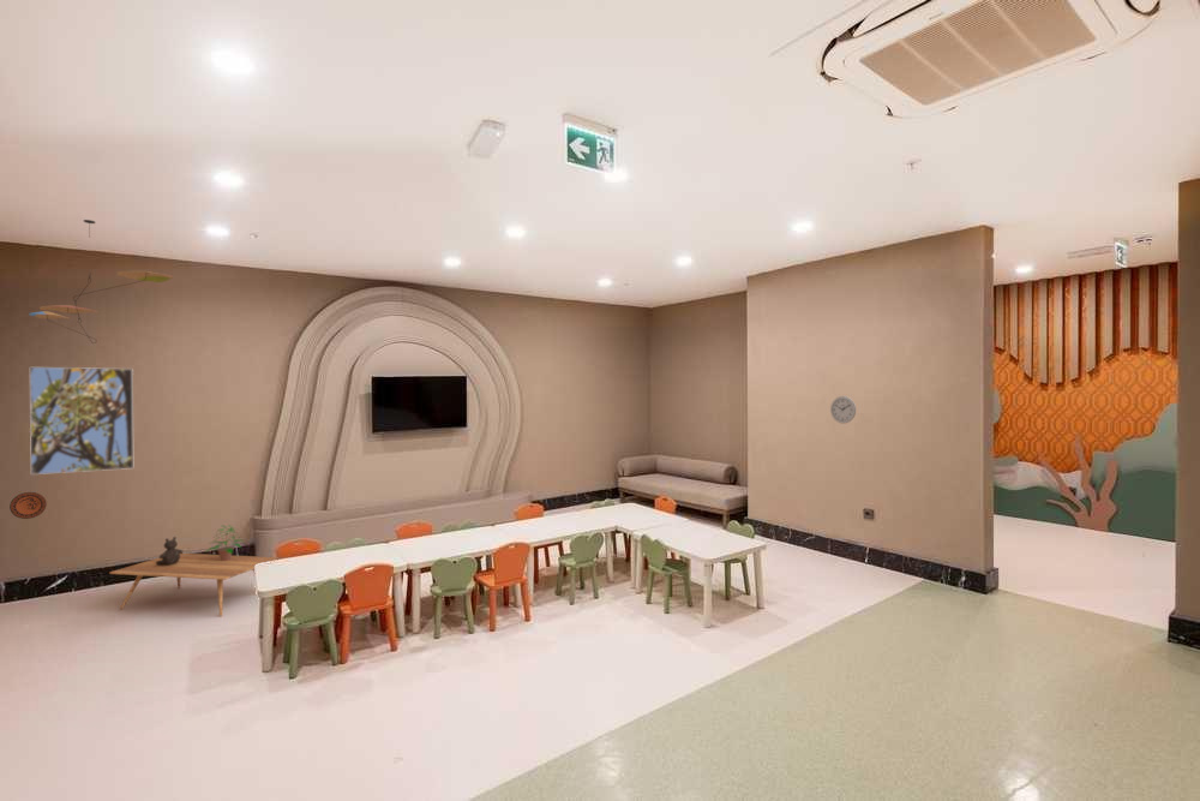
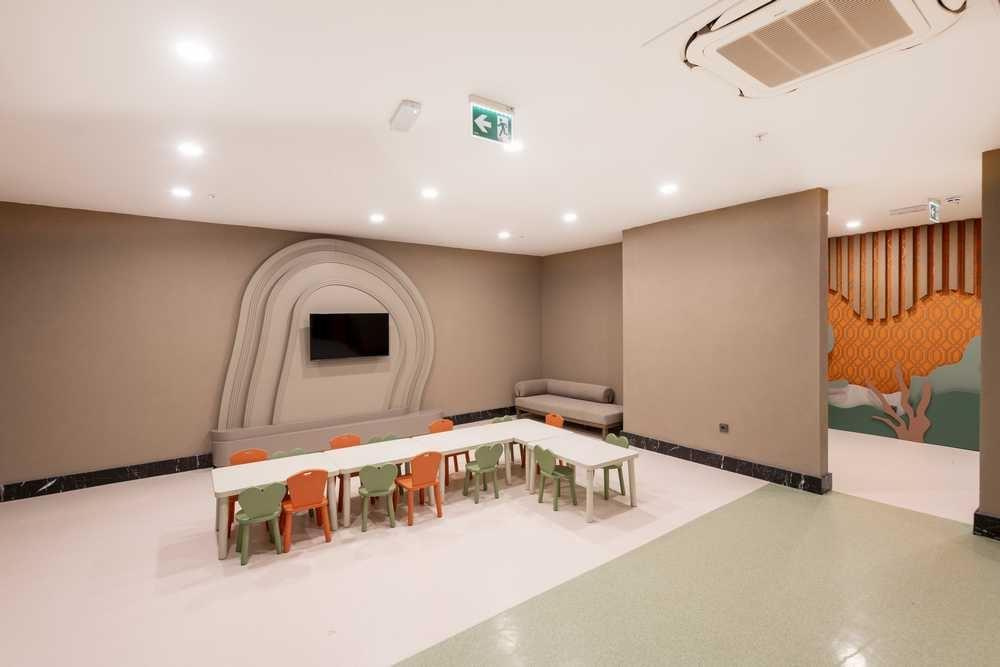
- wall clock [829,395,857,425]
- potted plant [204,524,245,561]
- decorative plate [8,491,48,520]
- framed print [29,366,134,476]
- coffee table [108,552,277,617]
- stuffed bear [156,536,184,566]
- ceiling mobile [28,219,174,345]
